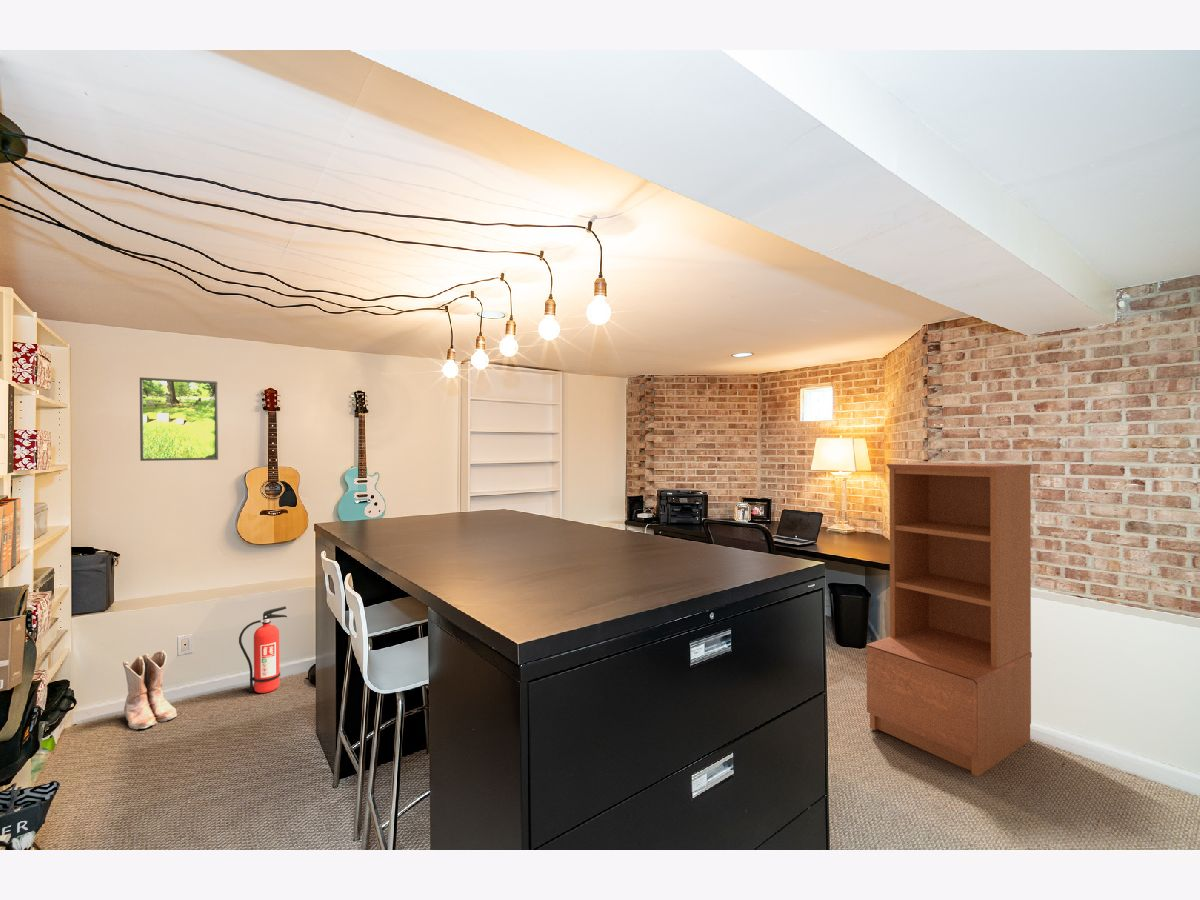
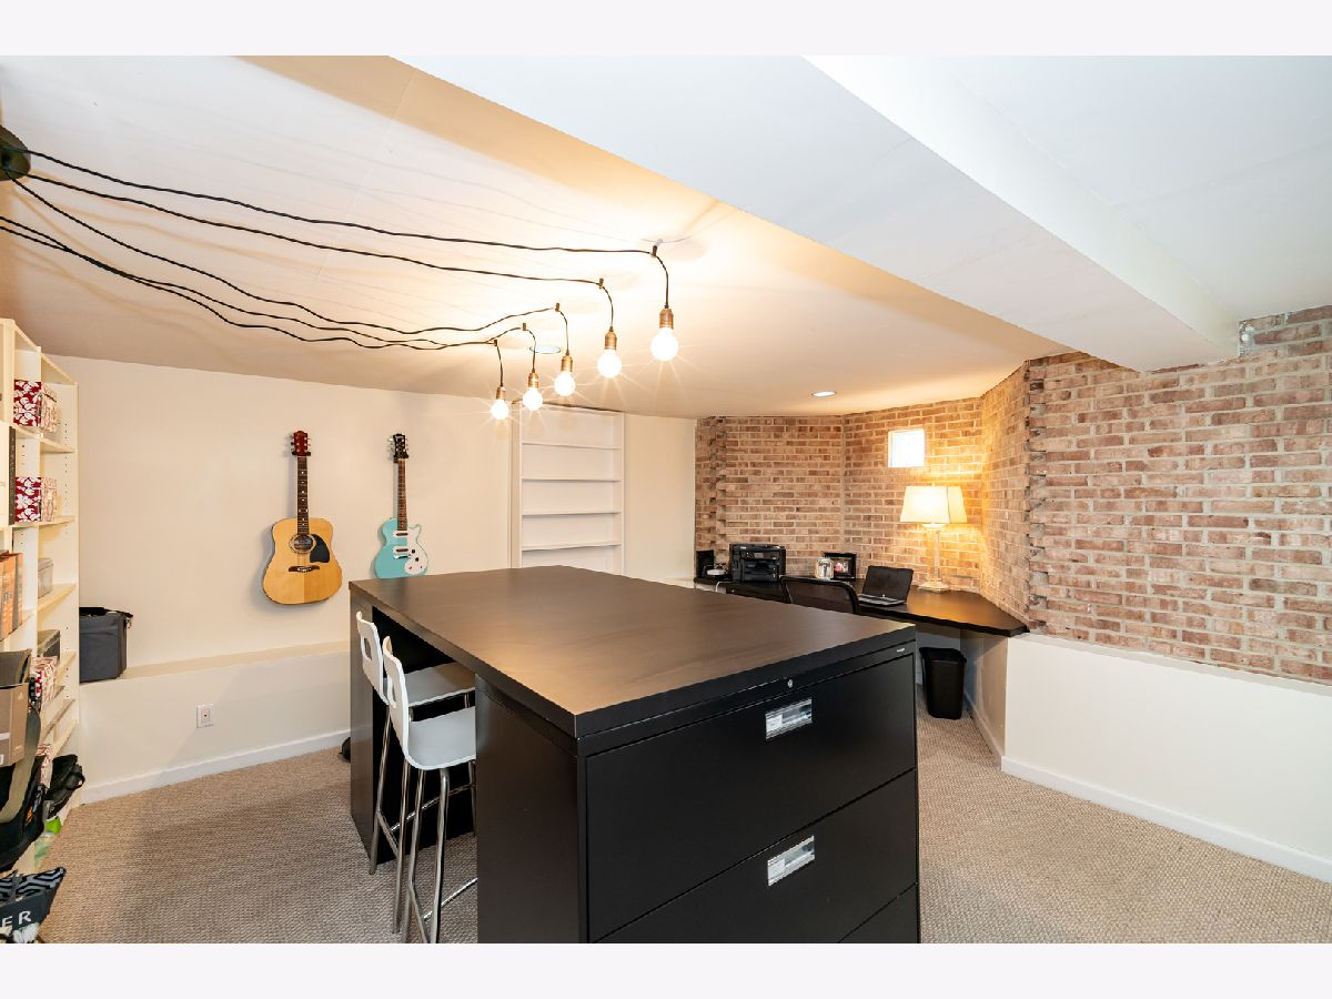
- fire extinguisher [238,605,288,694]
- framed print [139,376,219,462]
- bookshelf [865,462,1033,778]
- boots [121,650,178,730]
